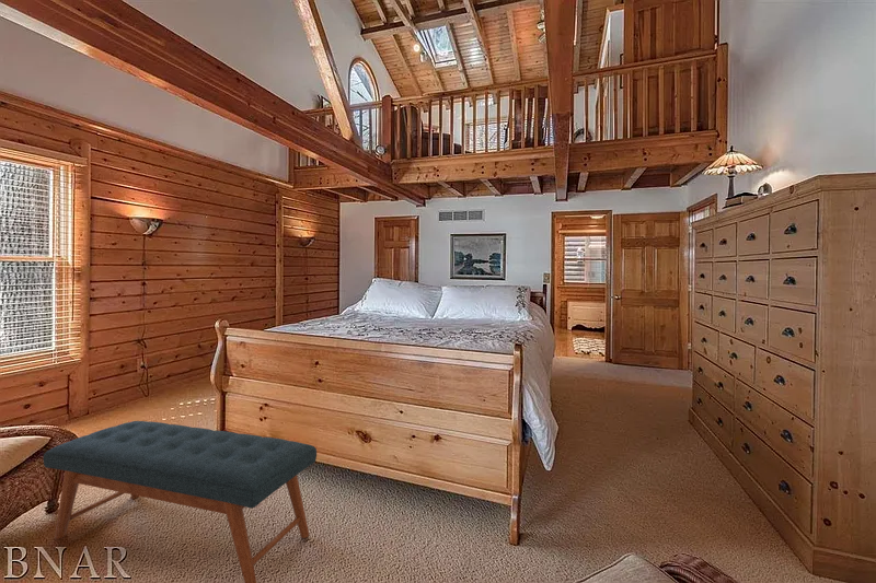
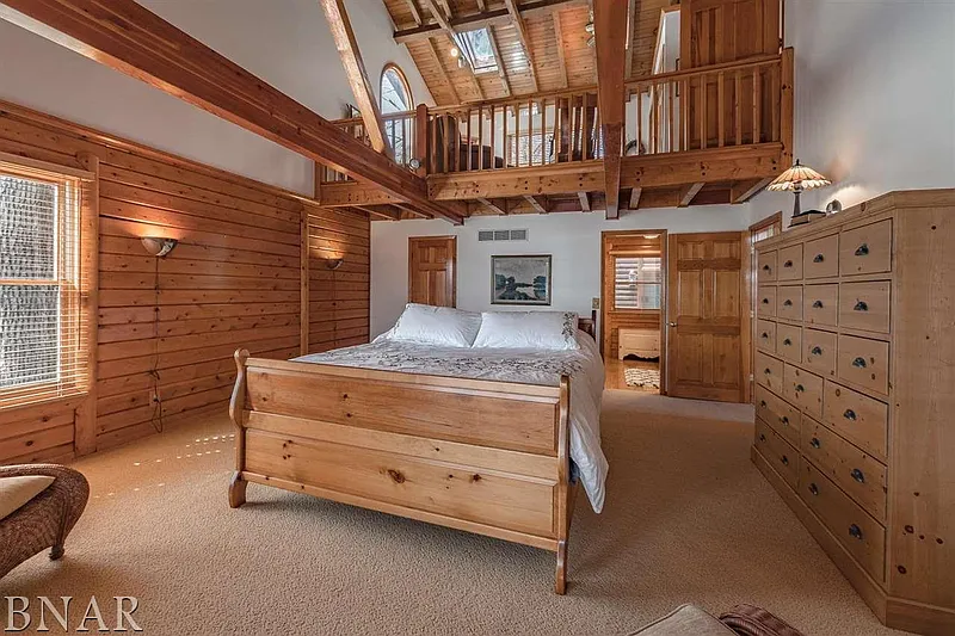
- bench [43,420,318,583]
